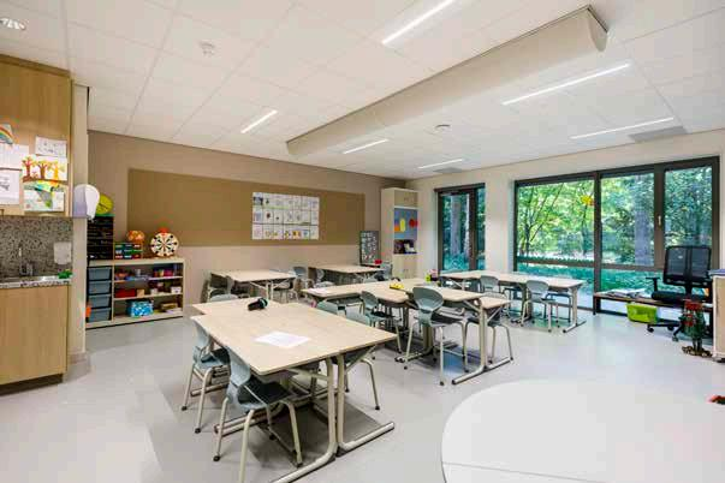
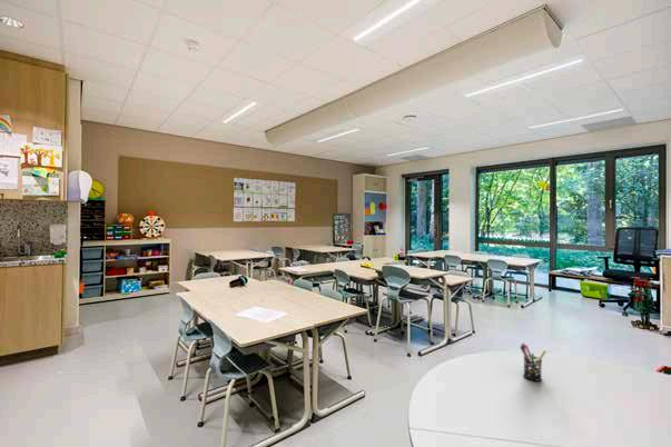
+ pen holder [519,342,547,383]
